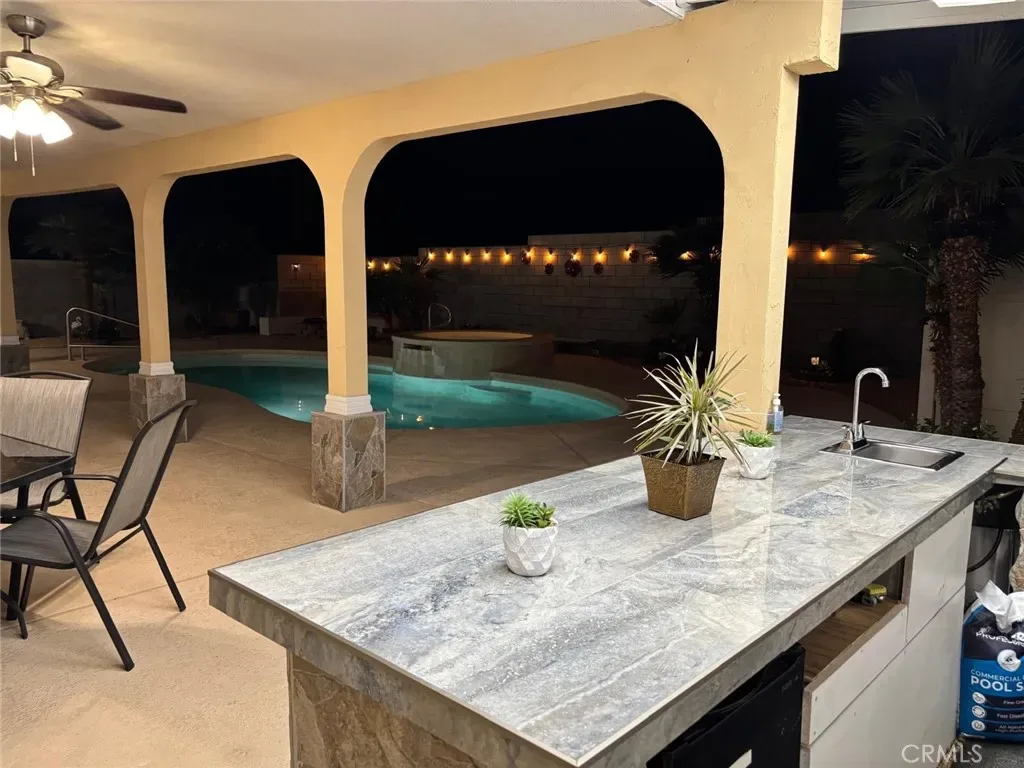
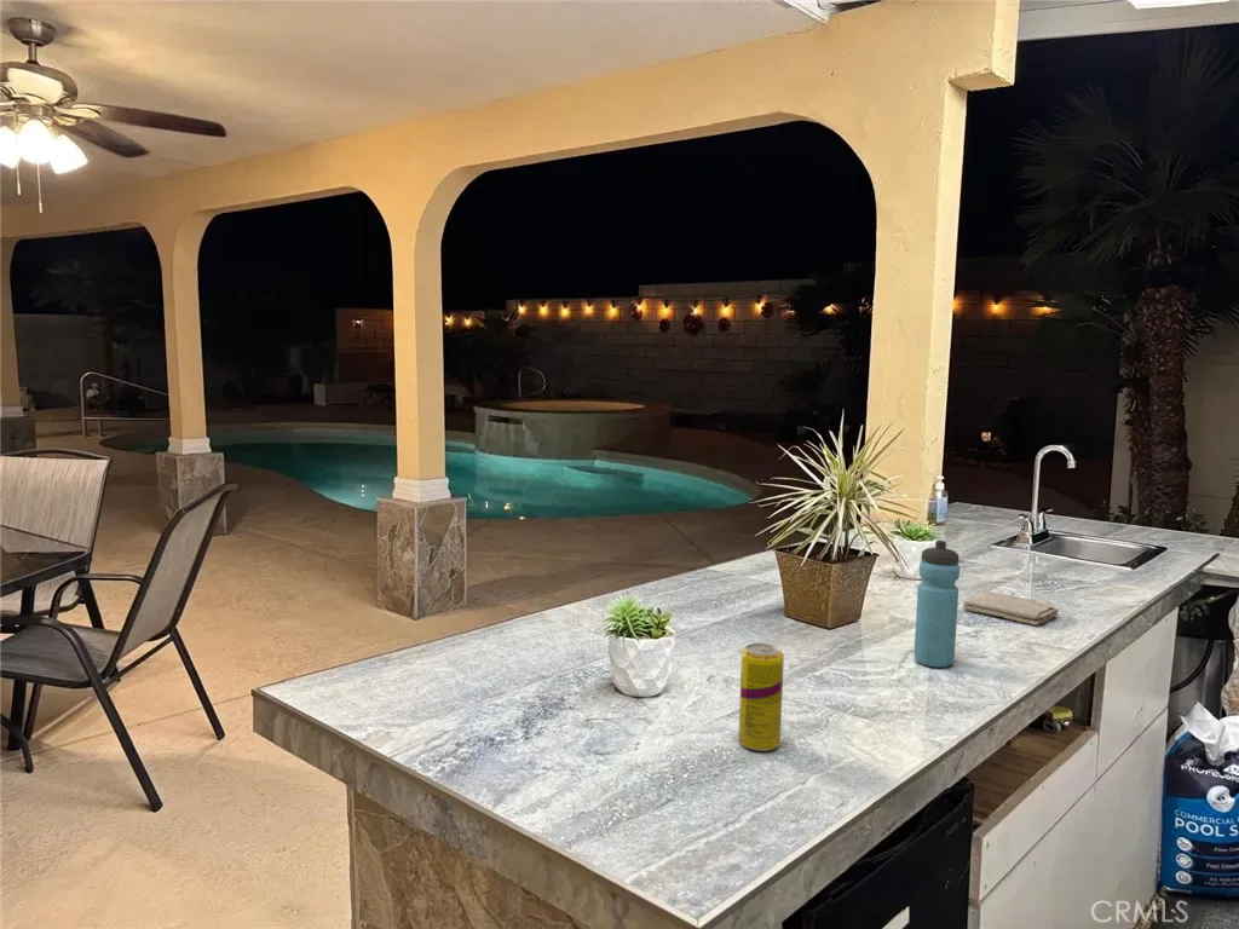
+ washcloth [962,590,1059,627]
+ beverage can [738,642,785,752]
+ water bottle [912,539,961,669]
